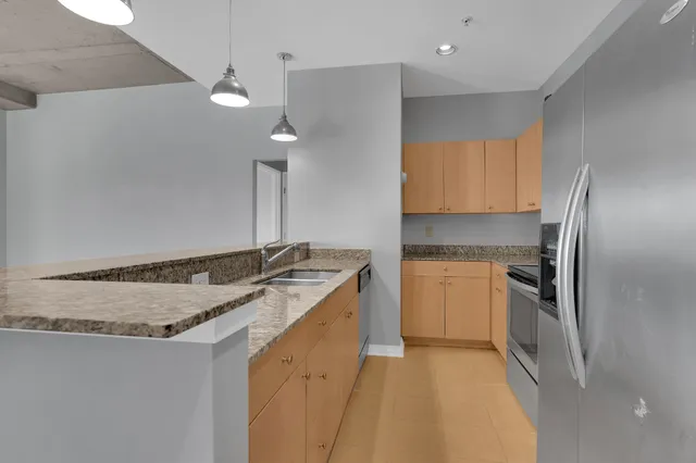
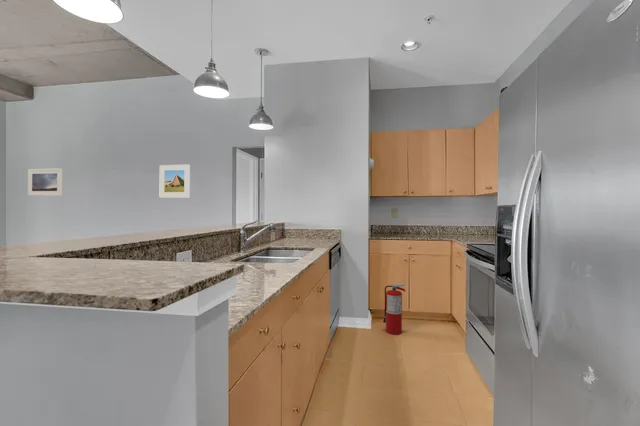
+ fire extinguisher [382,282,407,335]
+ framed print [159,164,191,198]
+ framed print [27,168,63,197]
